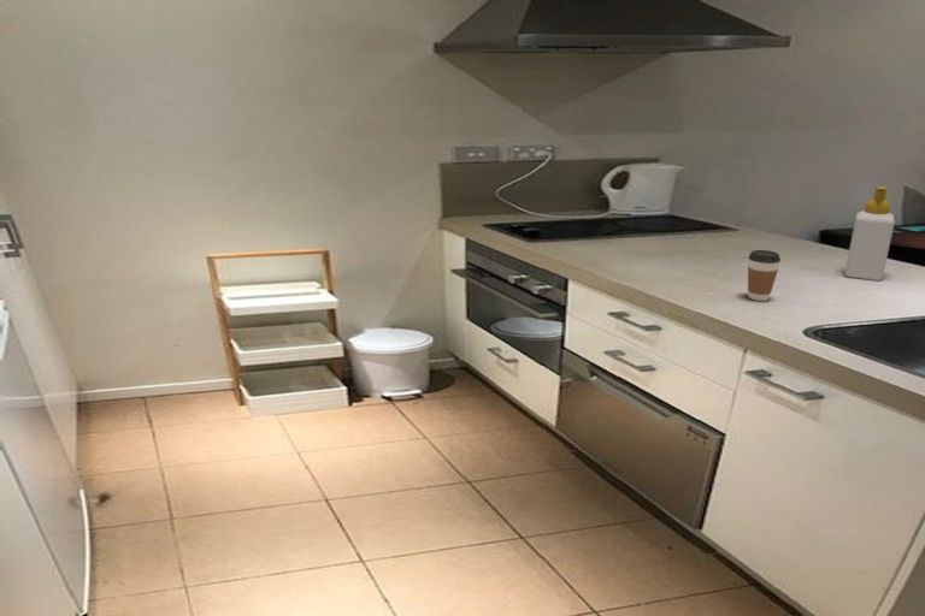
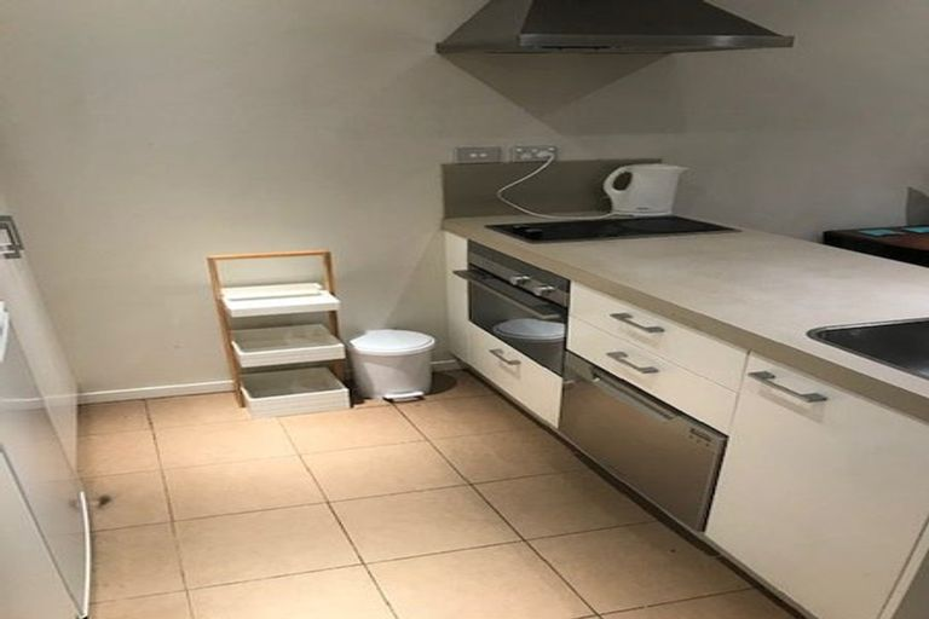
- soap bottle [844,185,896,282]
- coffee cup [747,249,782,302]
